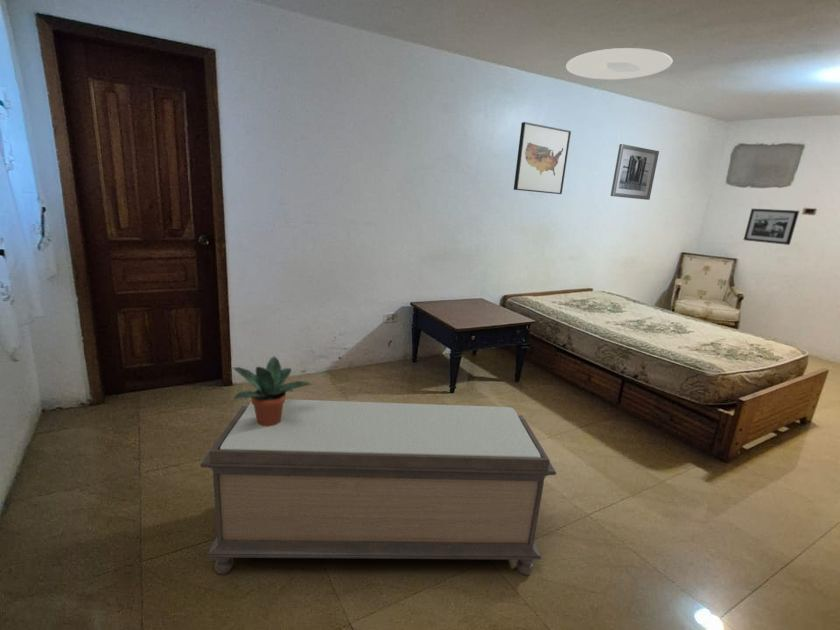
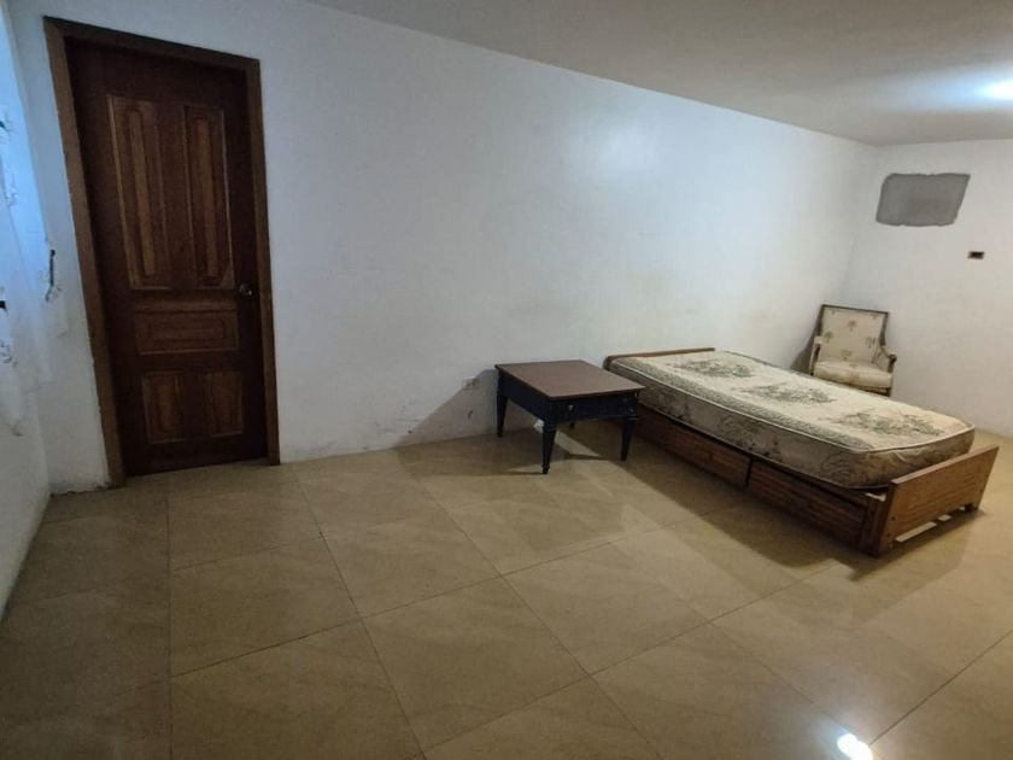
- potted plant [232,355,314,427]
- bench [199,398,557,576]
- wall art [513,121,572,195]
- wall art [610,143,660,201]
- ceiling light [565,47,673,80]
- picture frame [743,208,800,246]
